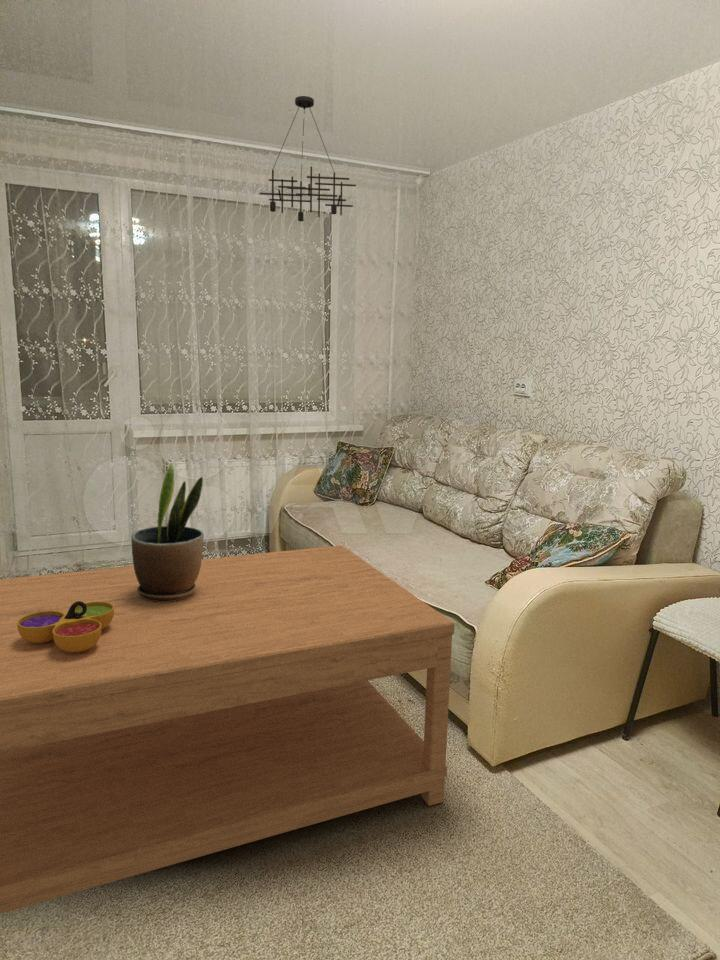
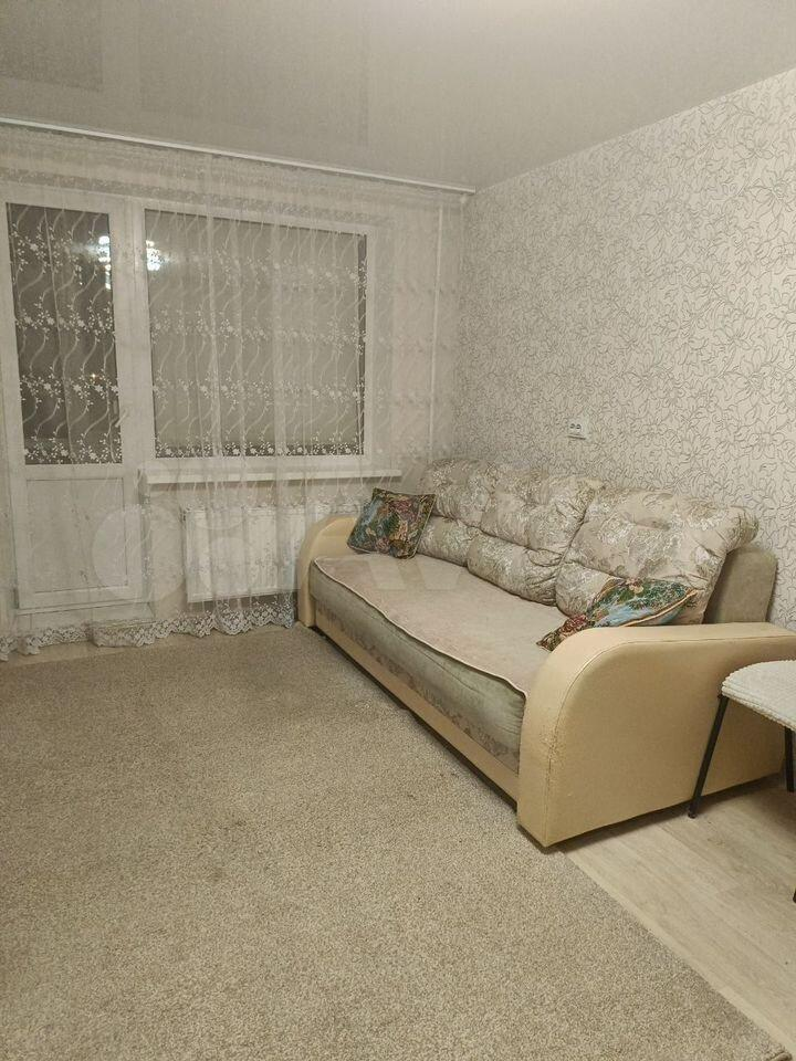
- decorative bowl [17,601,114,653]
- chandelier [258,95,357,222]
- potted plant [130,462,205,602]
- coffee table [0,544,456,915]
